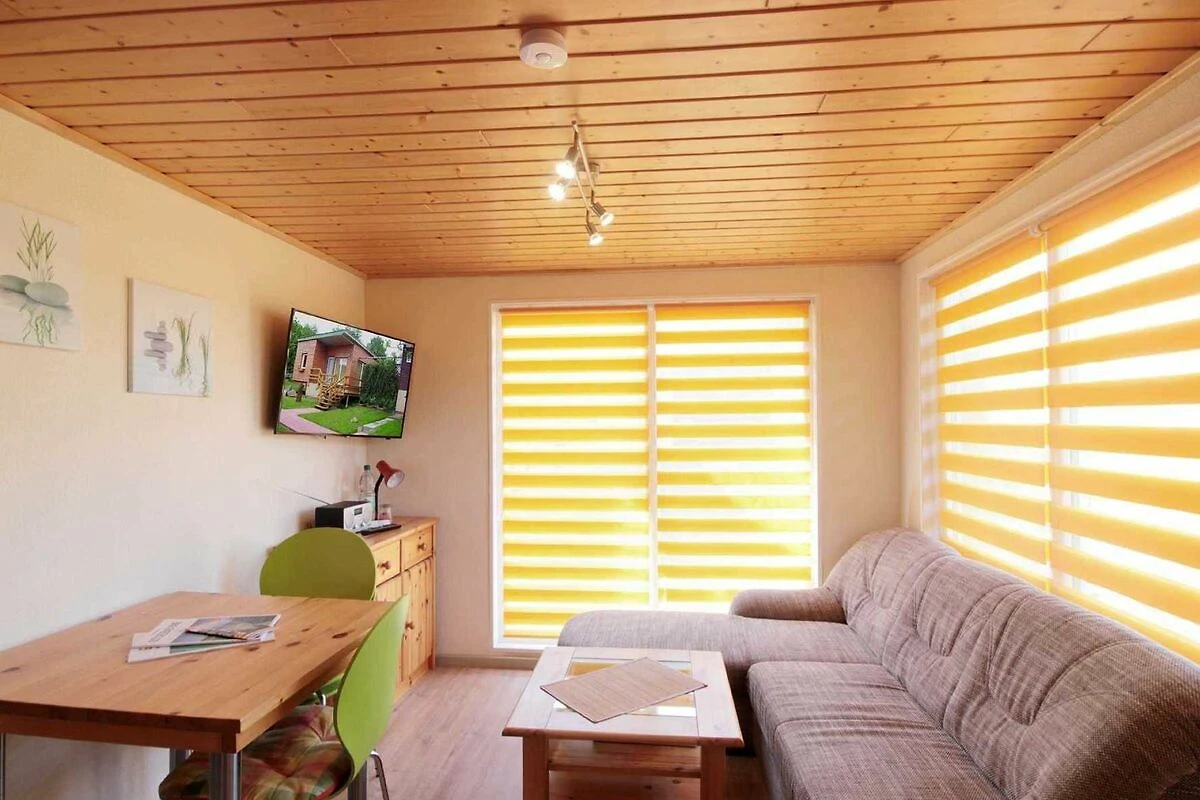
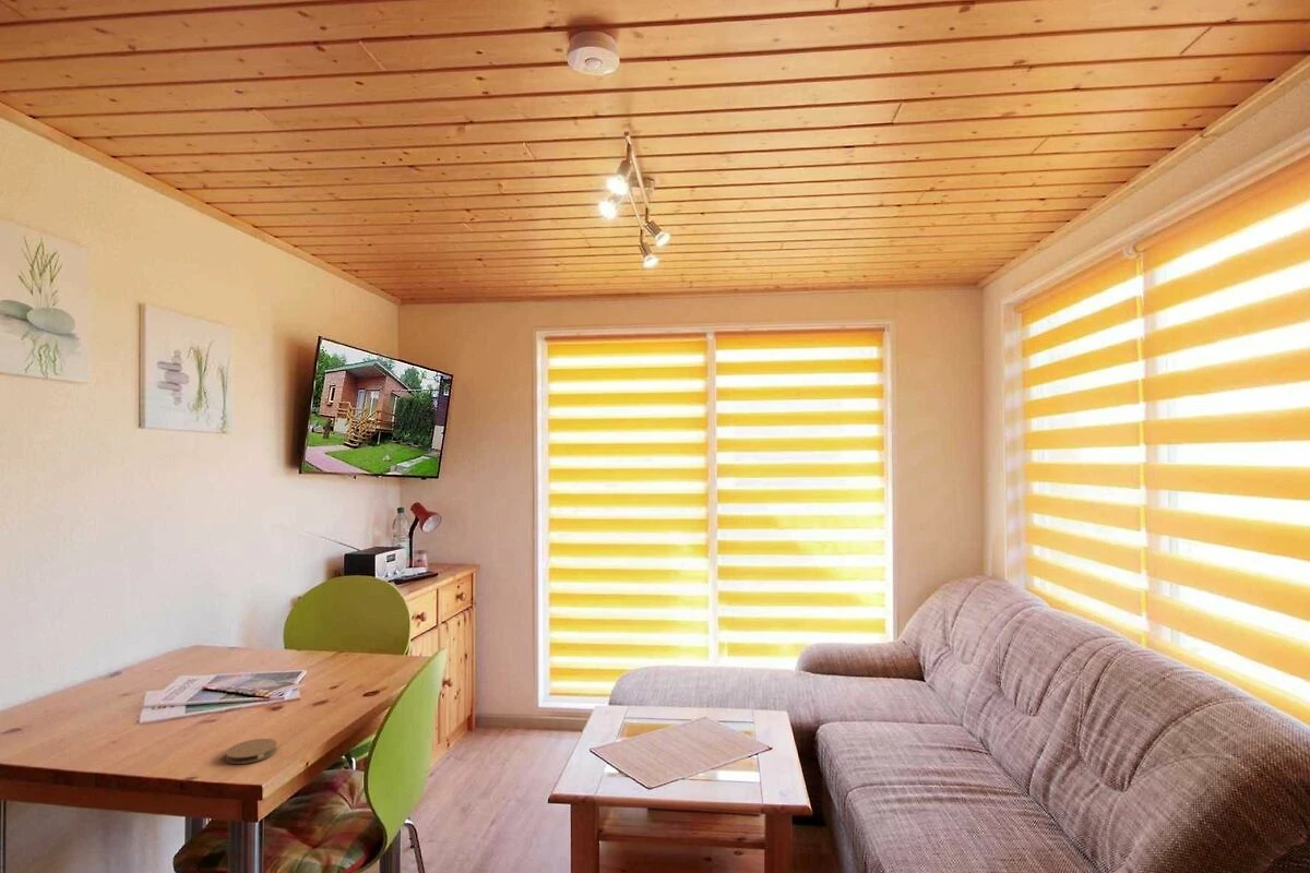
+ coaster [225,738,278,765]
